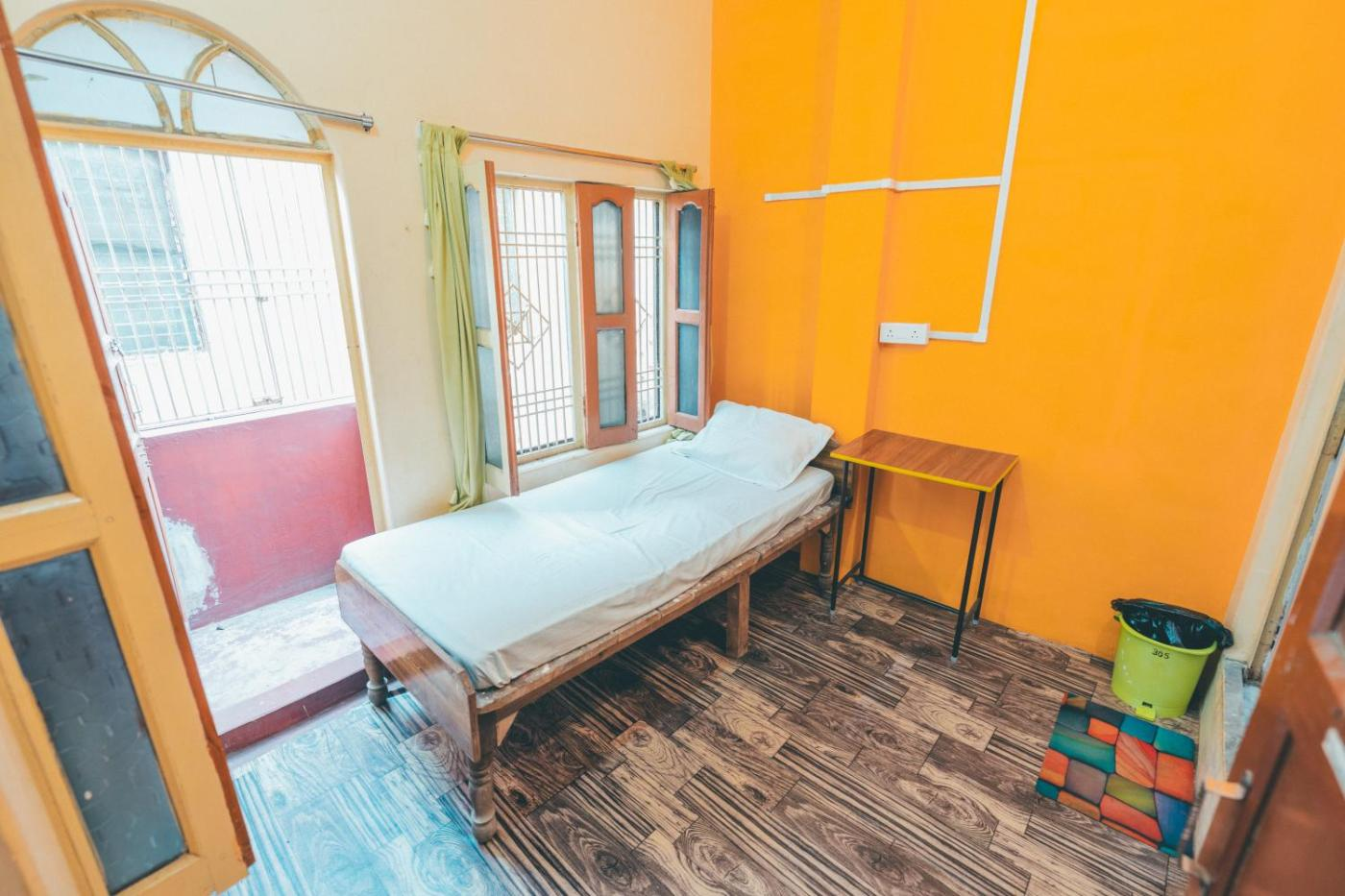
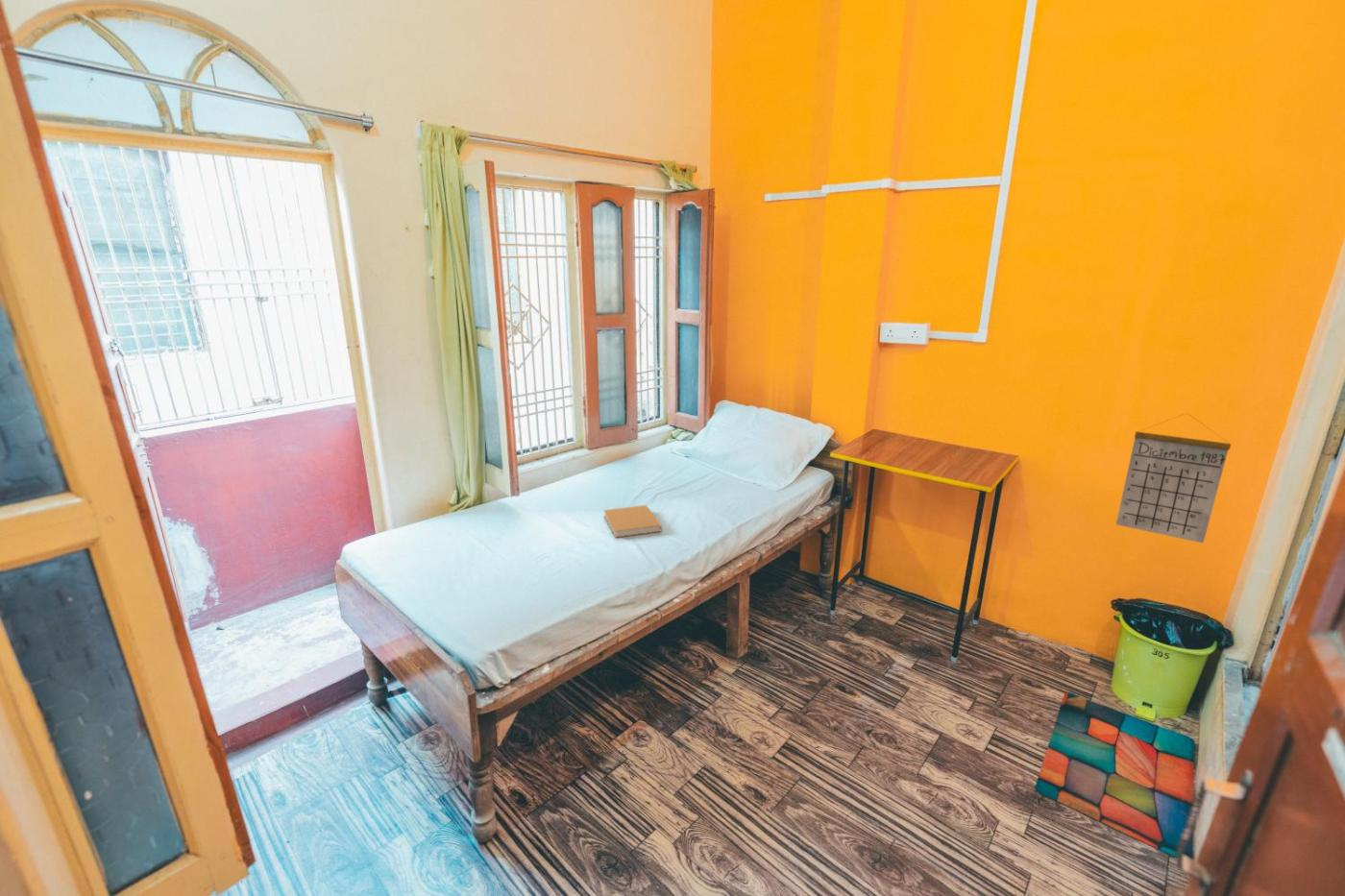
+ book [602,504,662,539]
+ calendar [1115,412,1232,545]
